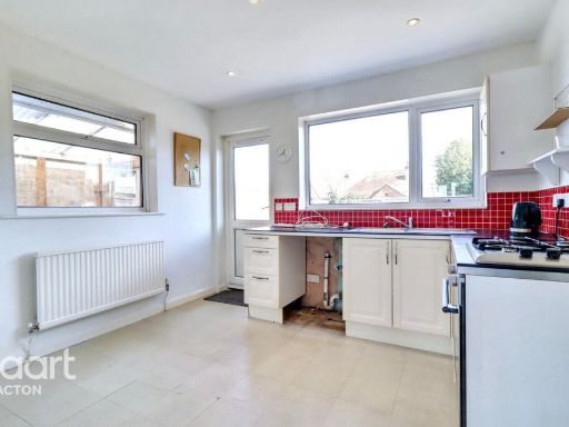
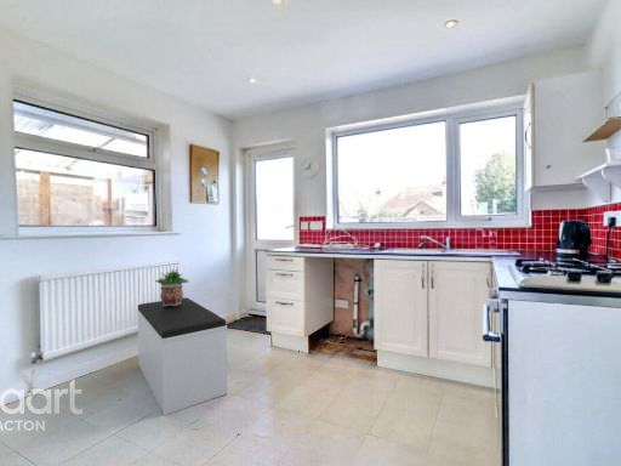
+ potted plant [154,267,189,306]
+ bench [136,296,228,416]
